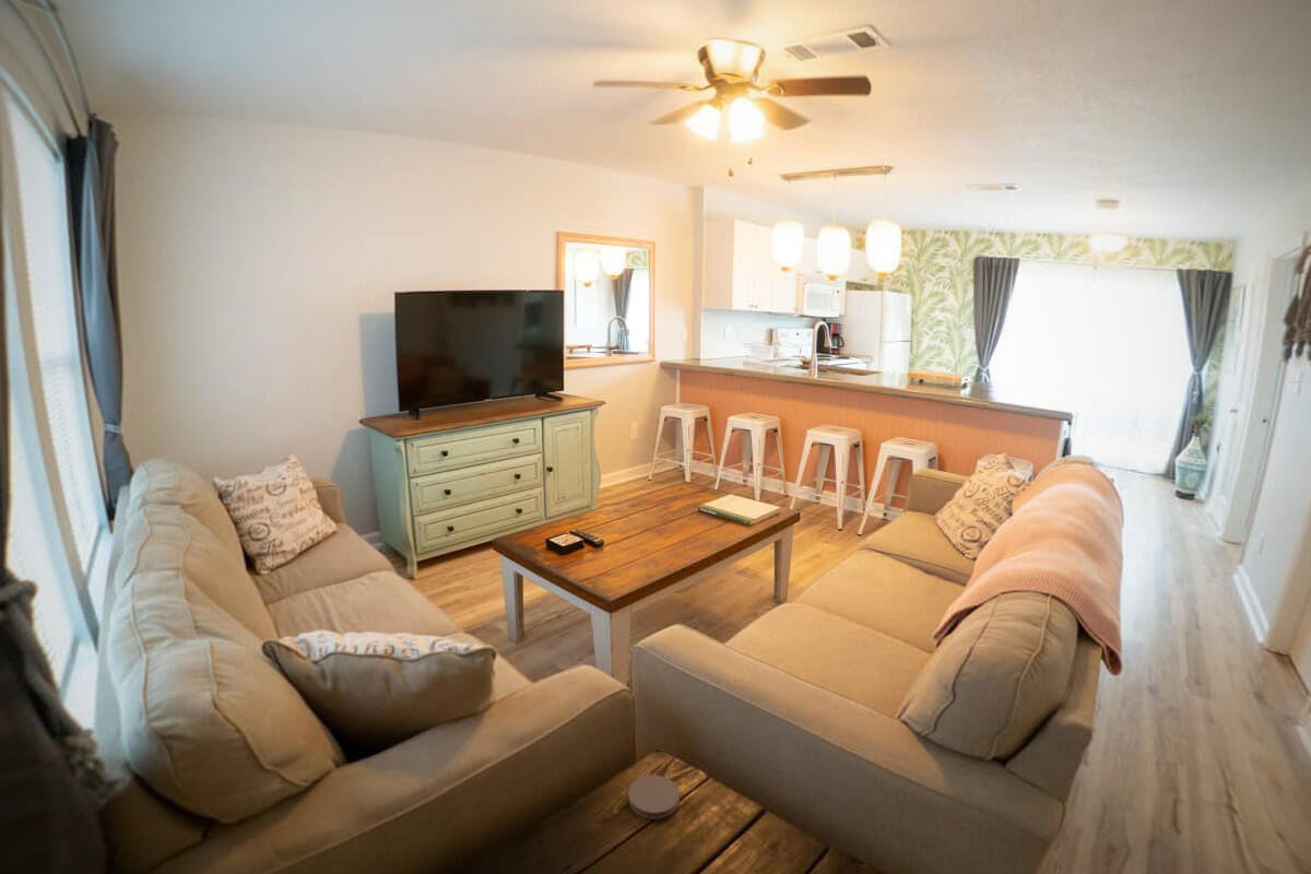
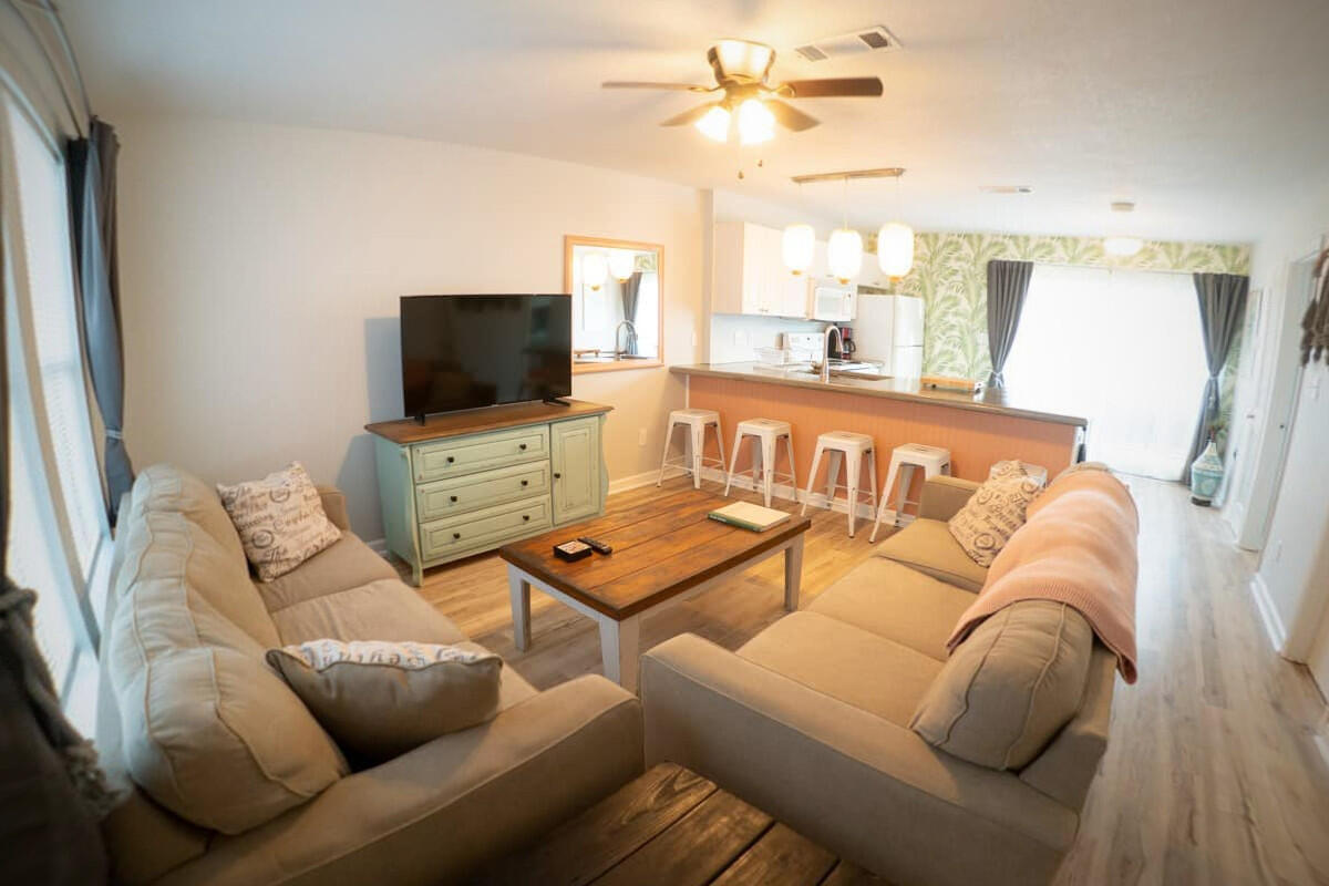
- coaster [627,773,681,820]
